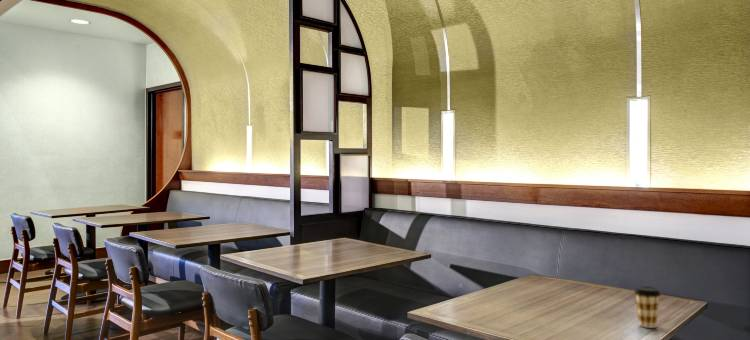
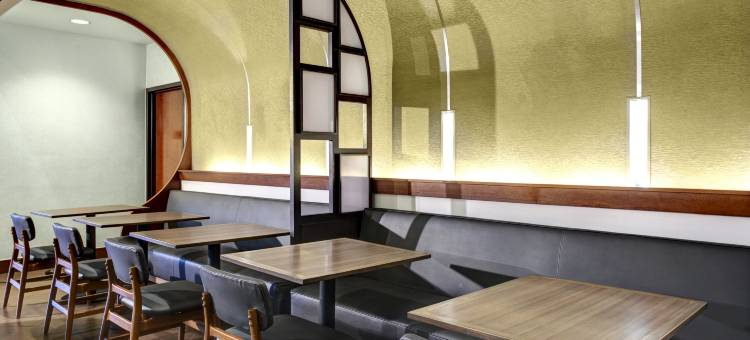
- coffee cup [633,285,662,329]
